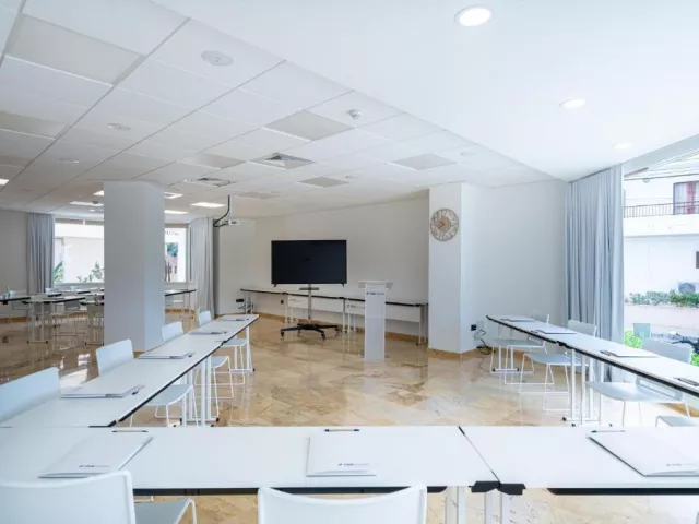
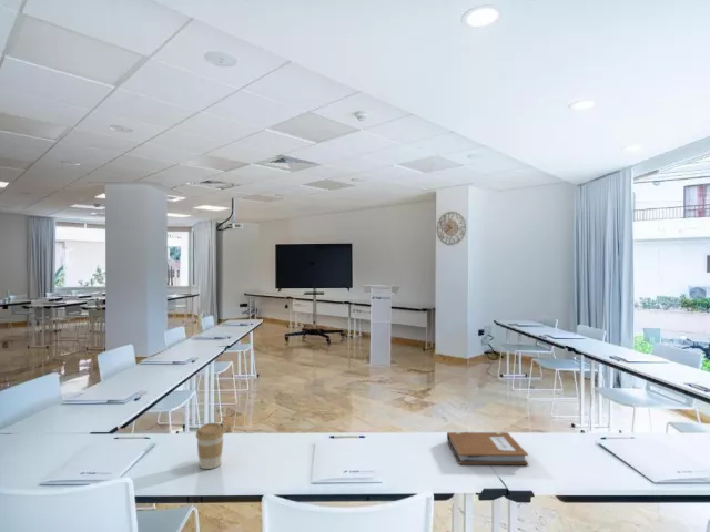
+ coffee cup [195,422,225,470]
+ notebook [446,431,529,466]
